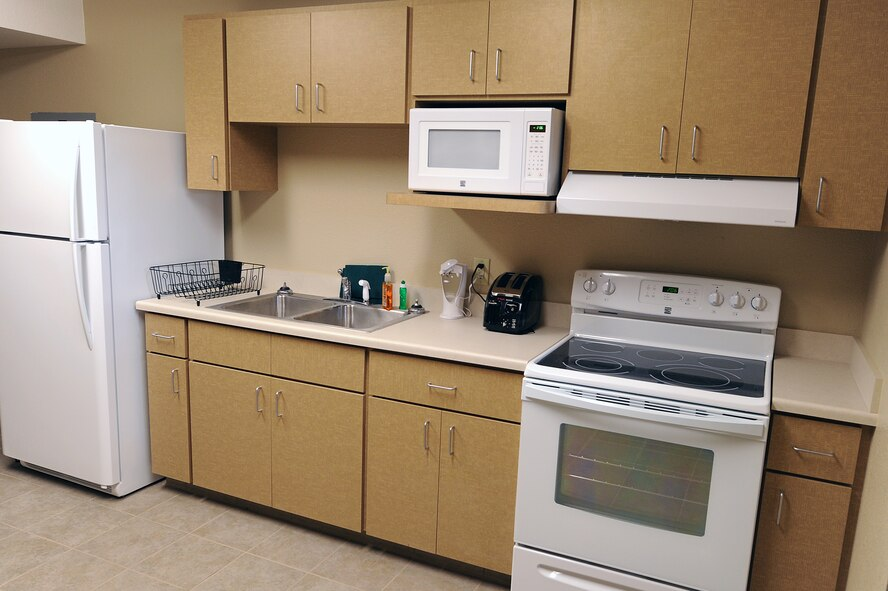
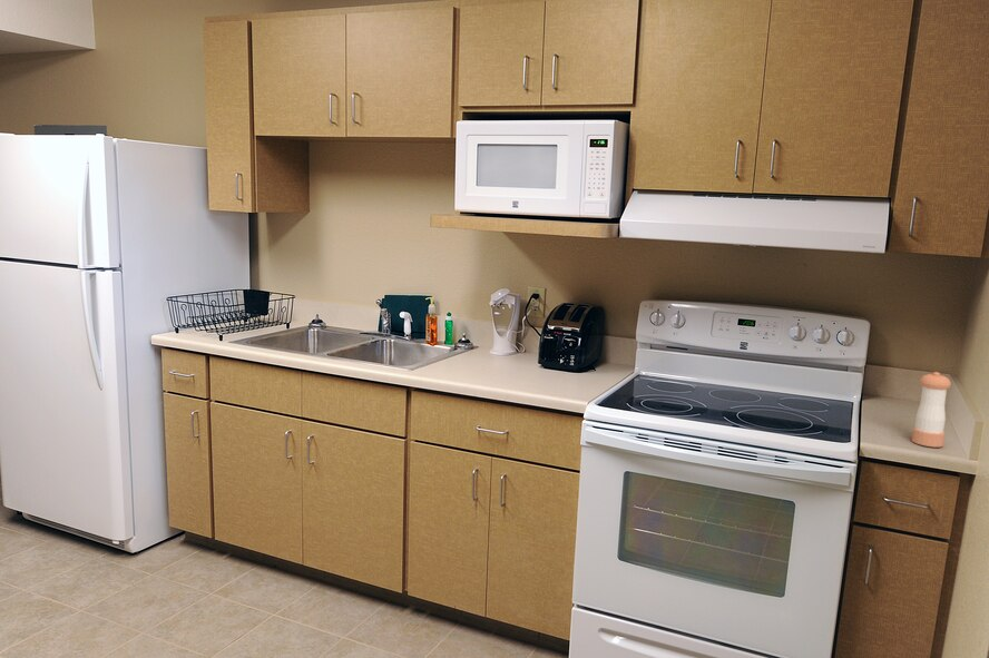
+ pepper shaker [911,371,952,449]
